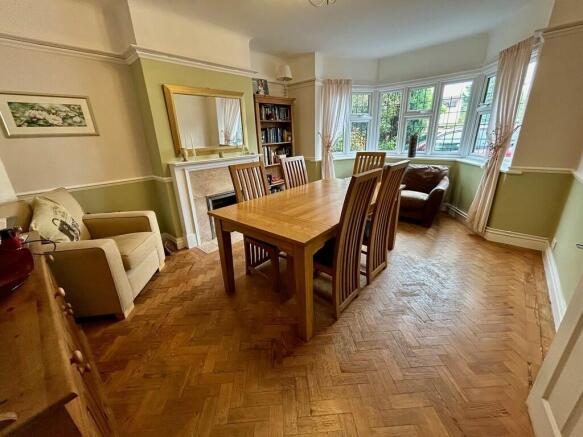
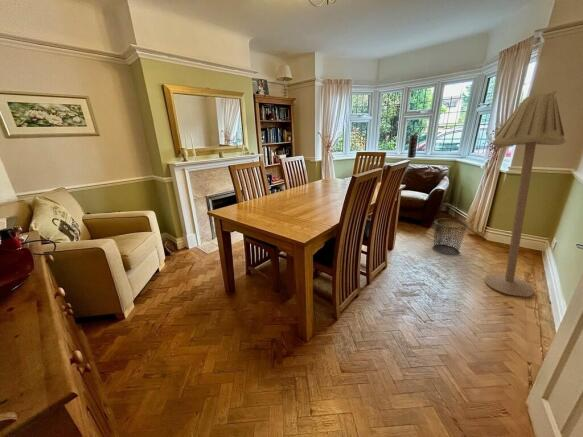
+ floor lamp [483,90,567,298]
+ waste bin [431,218,469,256]
